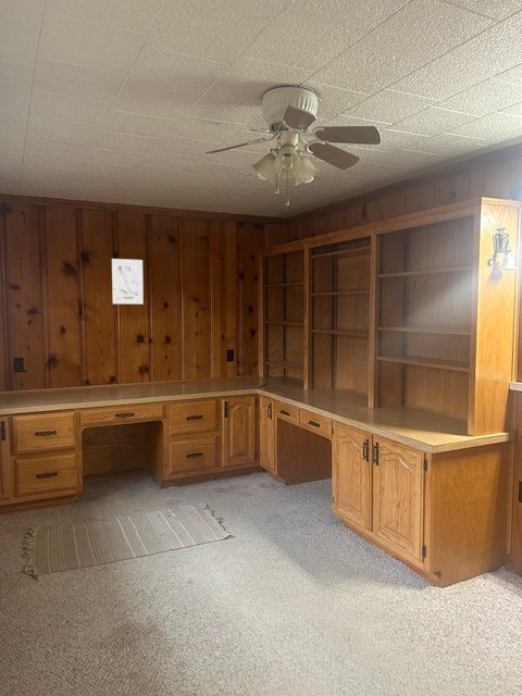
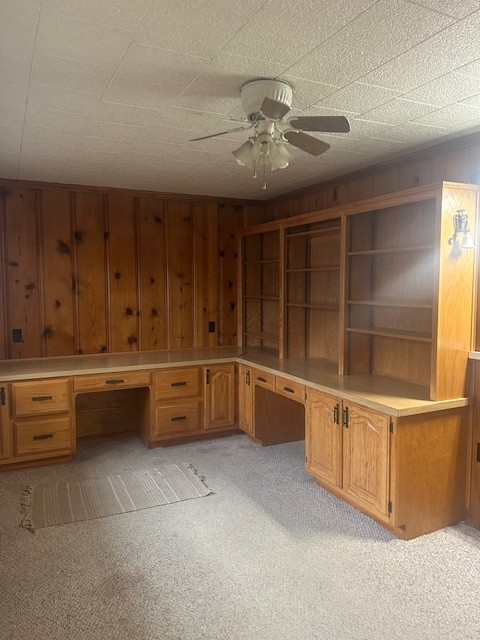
- wall art [111,258,145,304]
